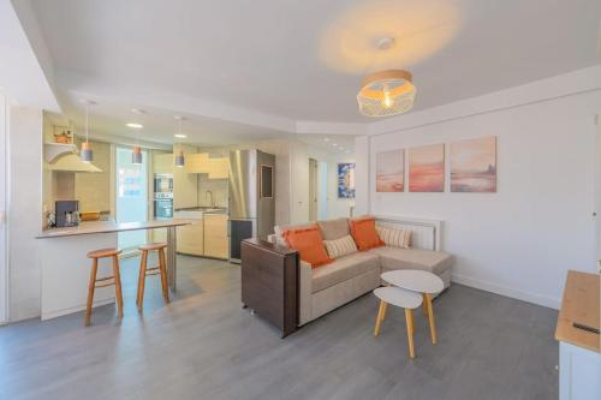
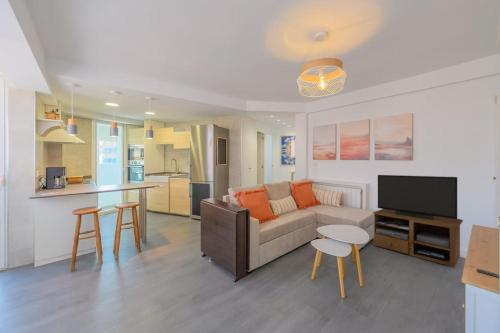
+ tv stand [372,174,464,268]
